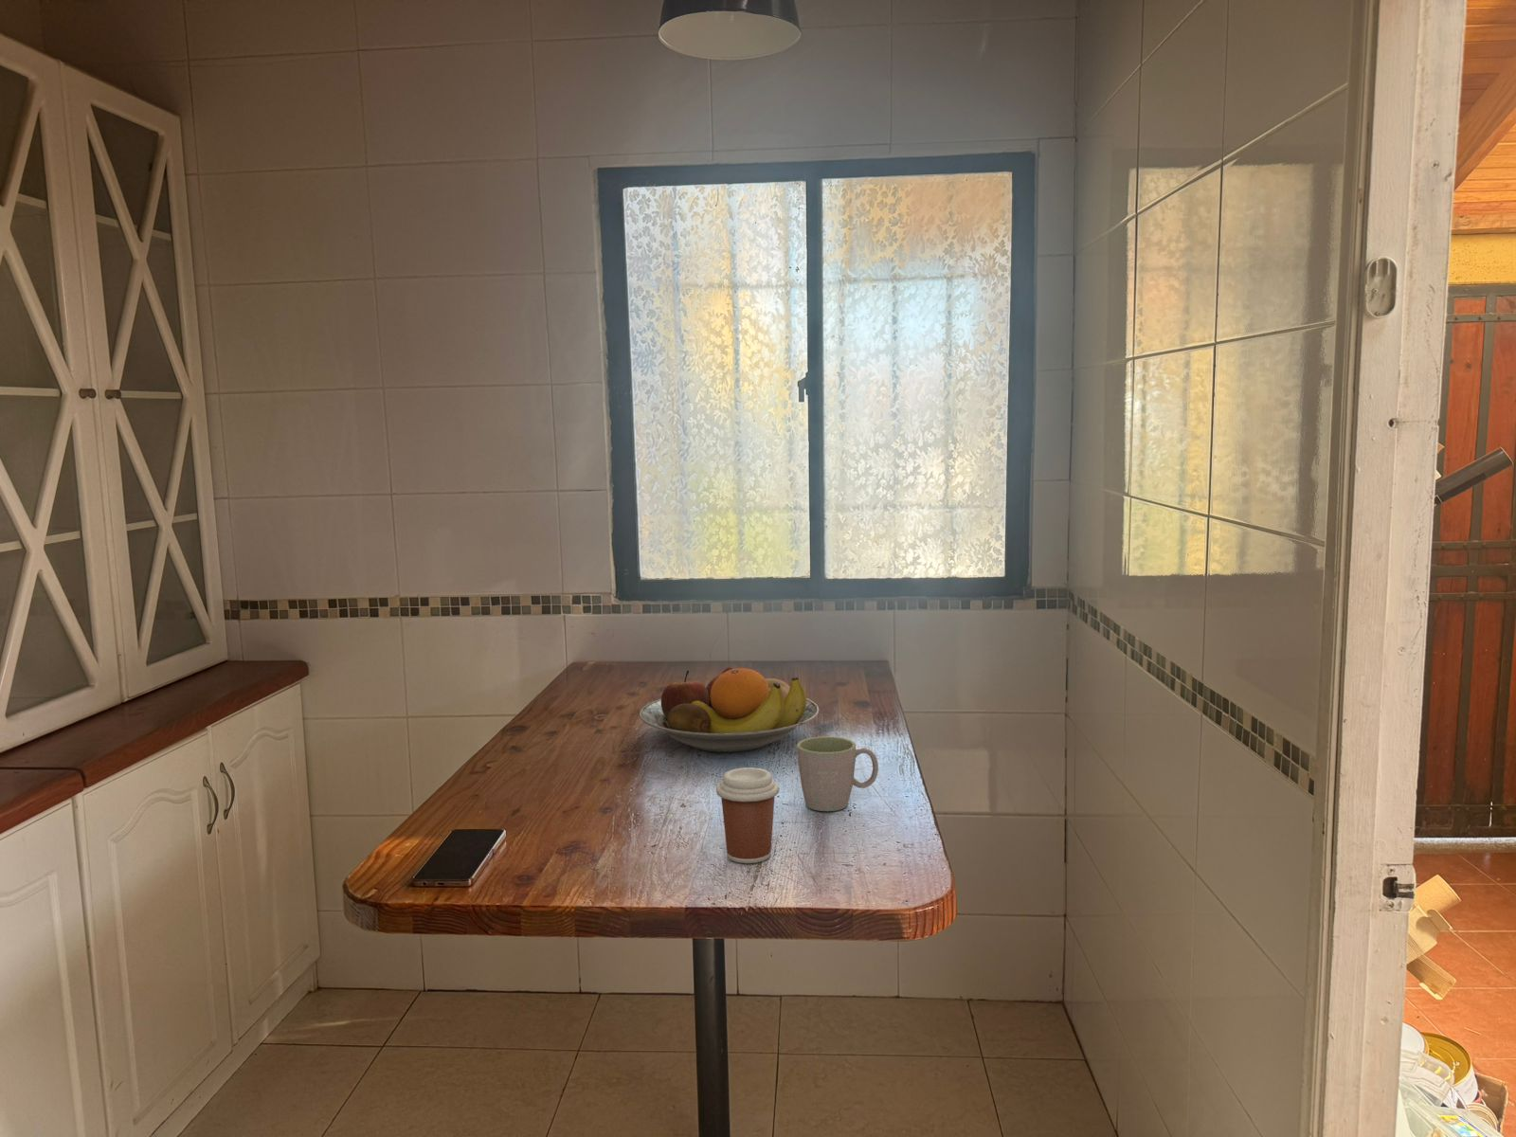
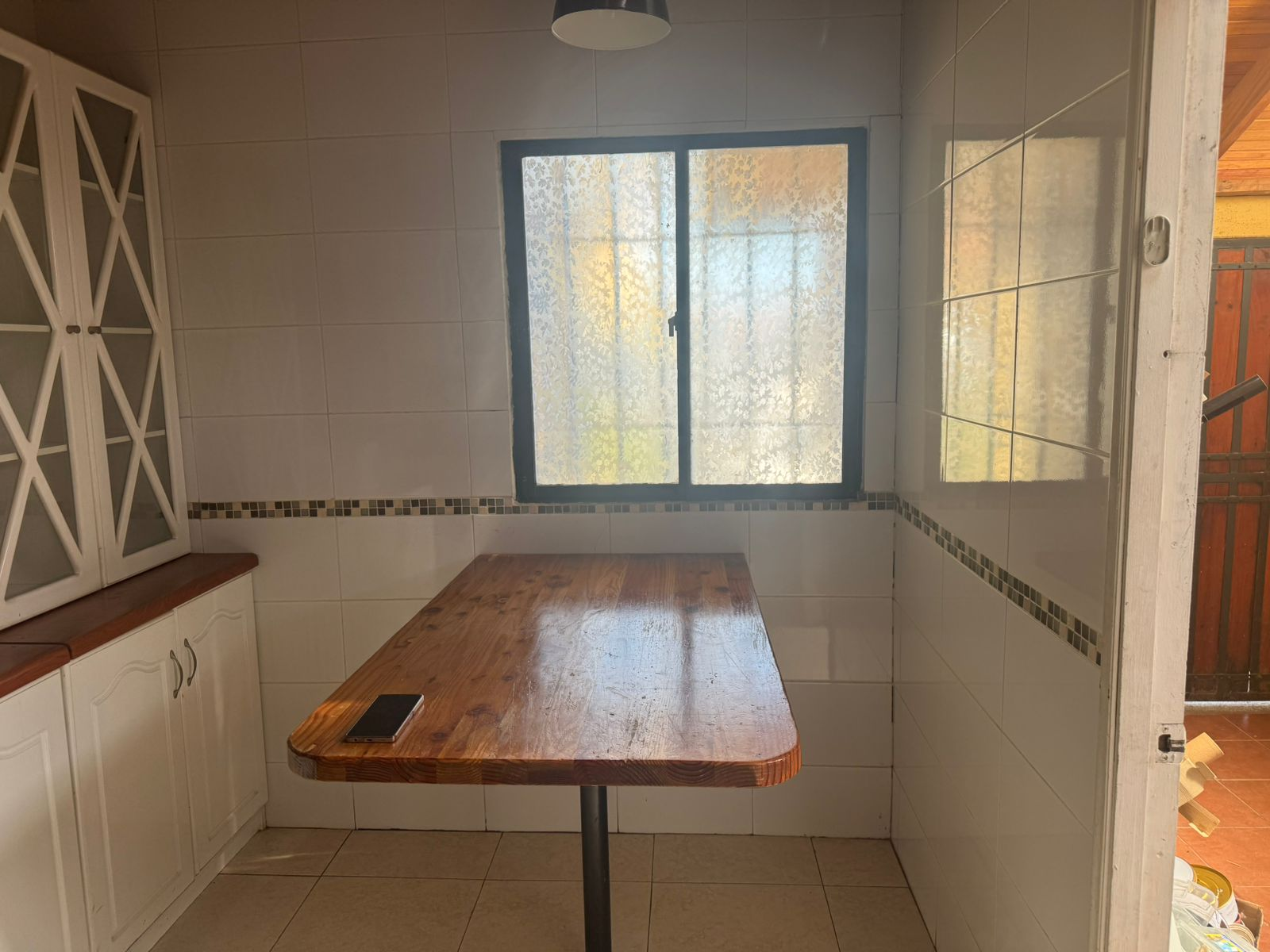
- coffee cup [715,767,779,865]
- mug [796,736,880,812]
- fruit bowl [639,666,820,754]
